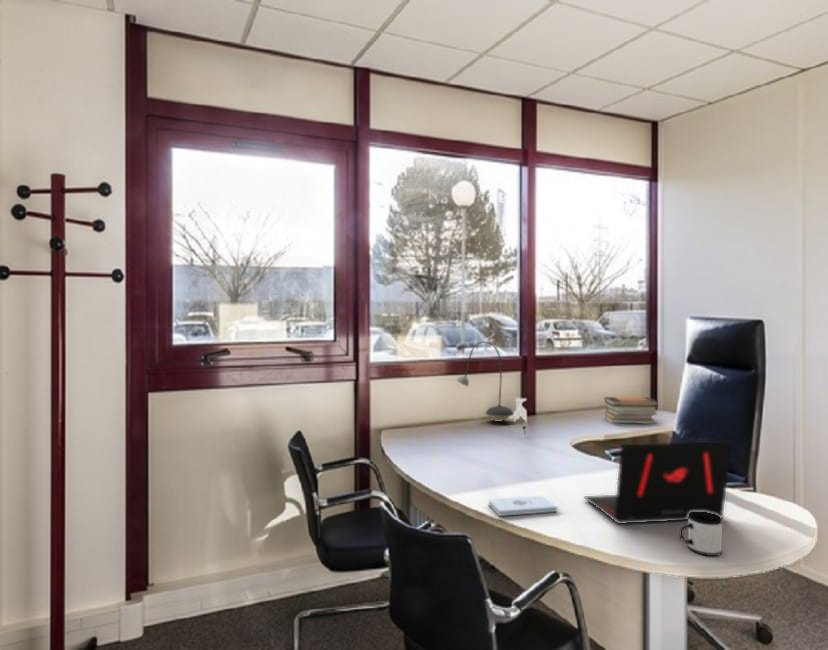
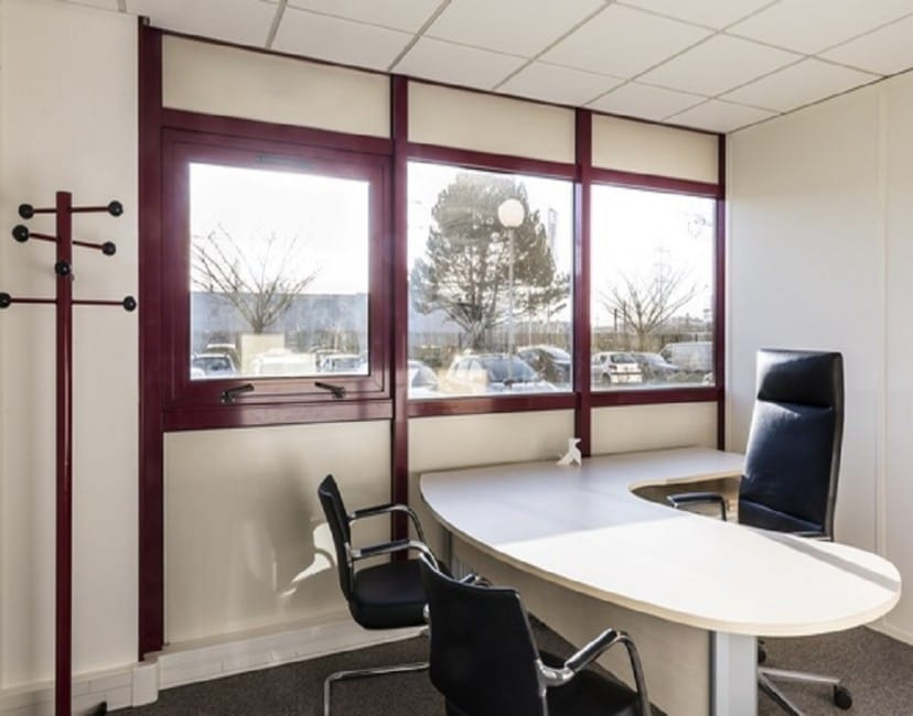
- book stack [603,396,659,425]
- mug [678,512,723,557]
- notepad [487,495,558,517]
- laptop [583,440,733,525]
- desk lamp [455,340,527,437]
